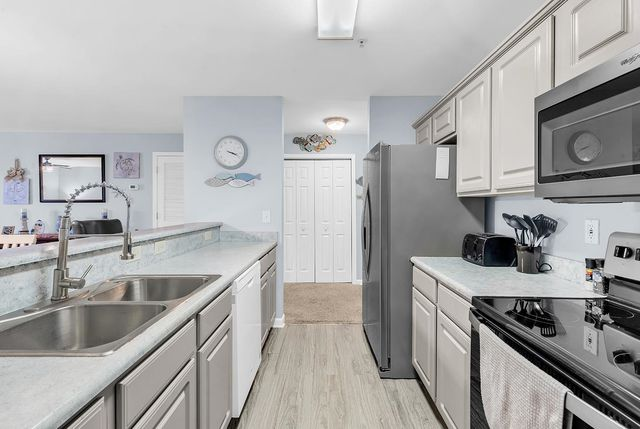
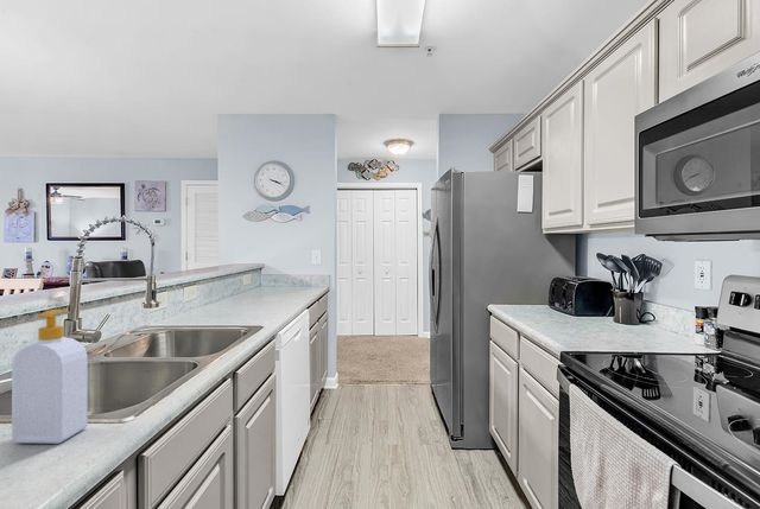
+ soap bottle [11,308,89,445]
